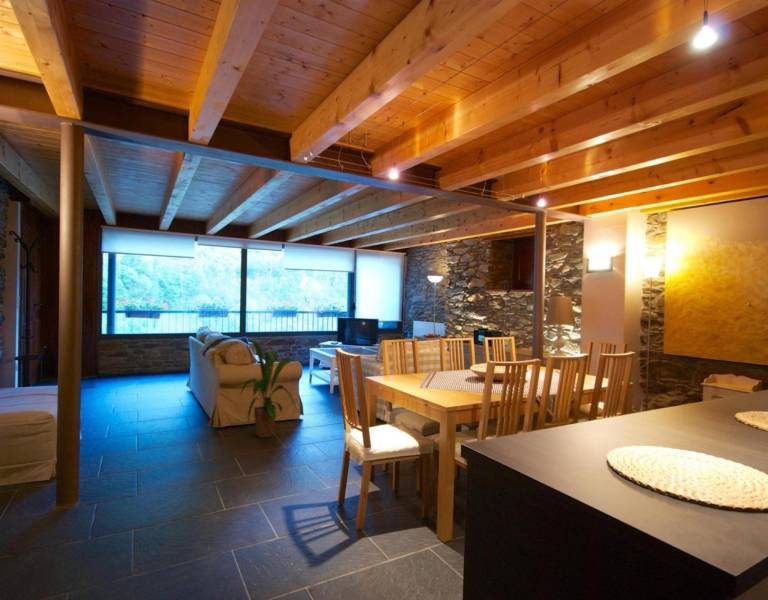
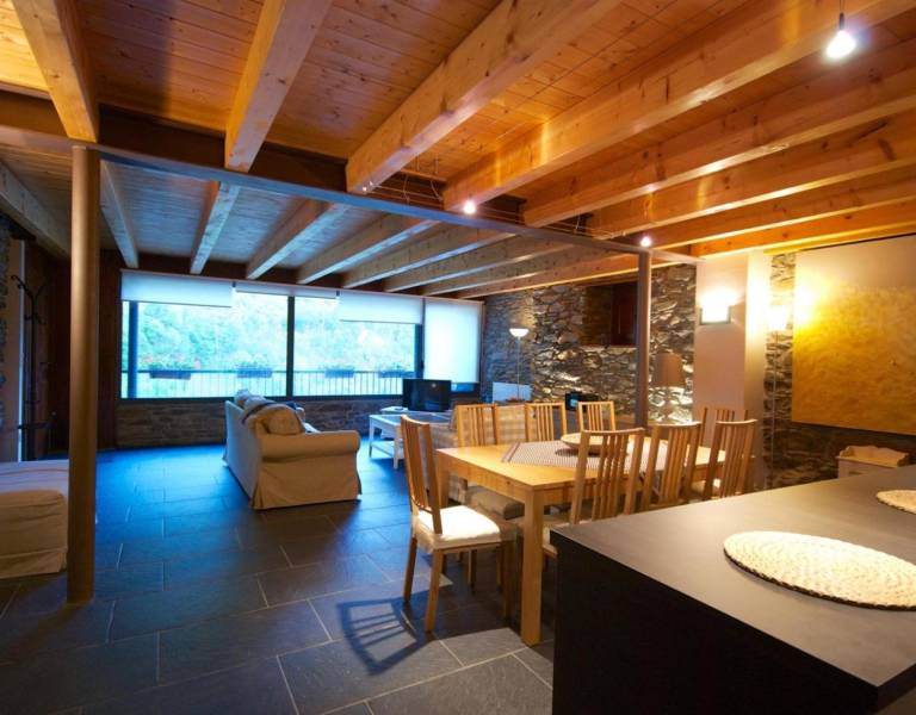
- house plant [239,339,302,439]
